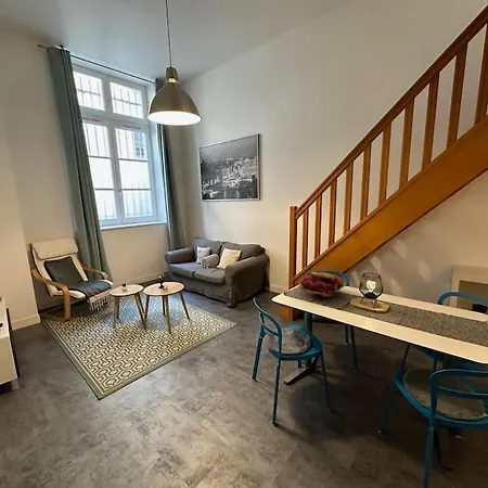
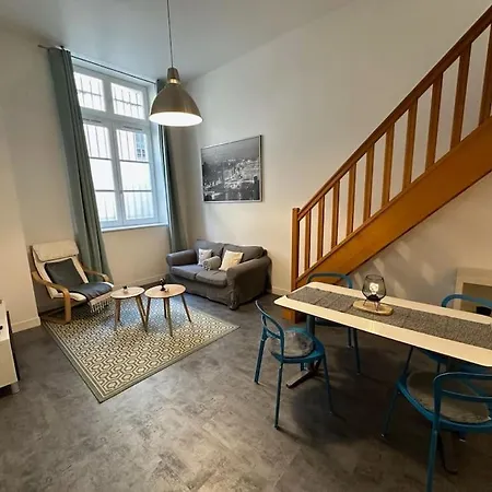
- fruit basket [298,271,346,299]
